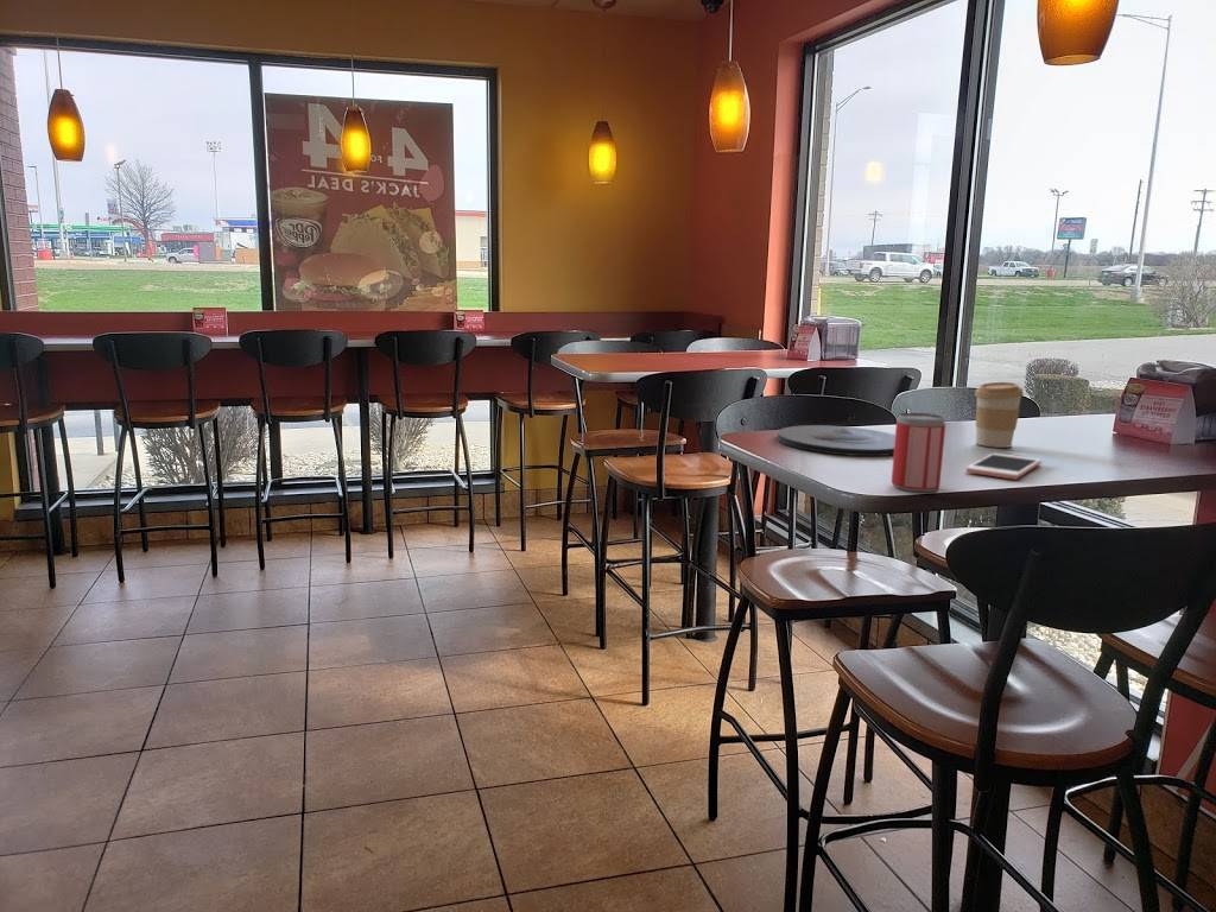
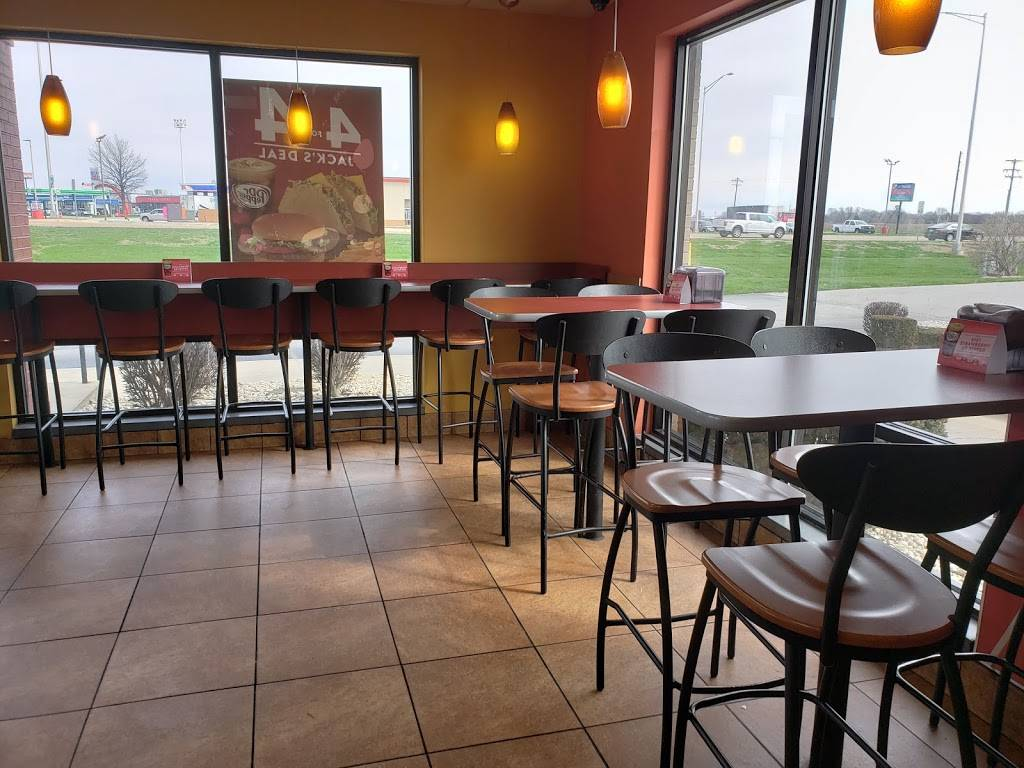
- cell phone [964,452,1043,481]
- coffee cup [974,381,1025,449]
- beer can [891,412,946,493]
- plate [777,424,895,457]
